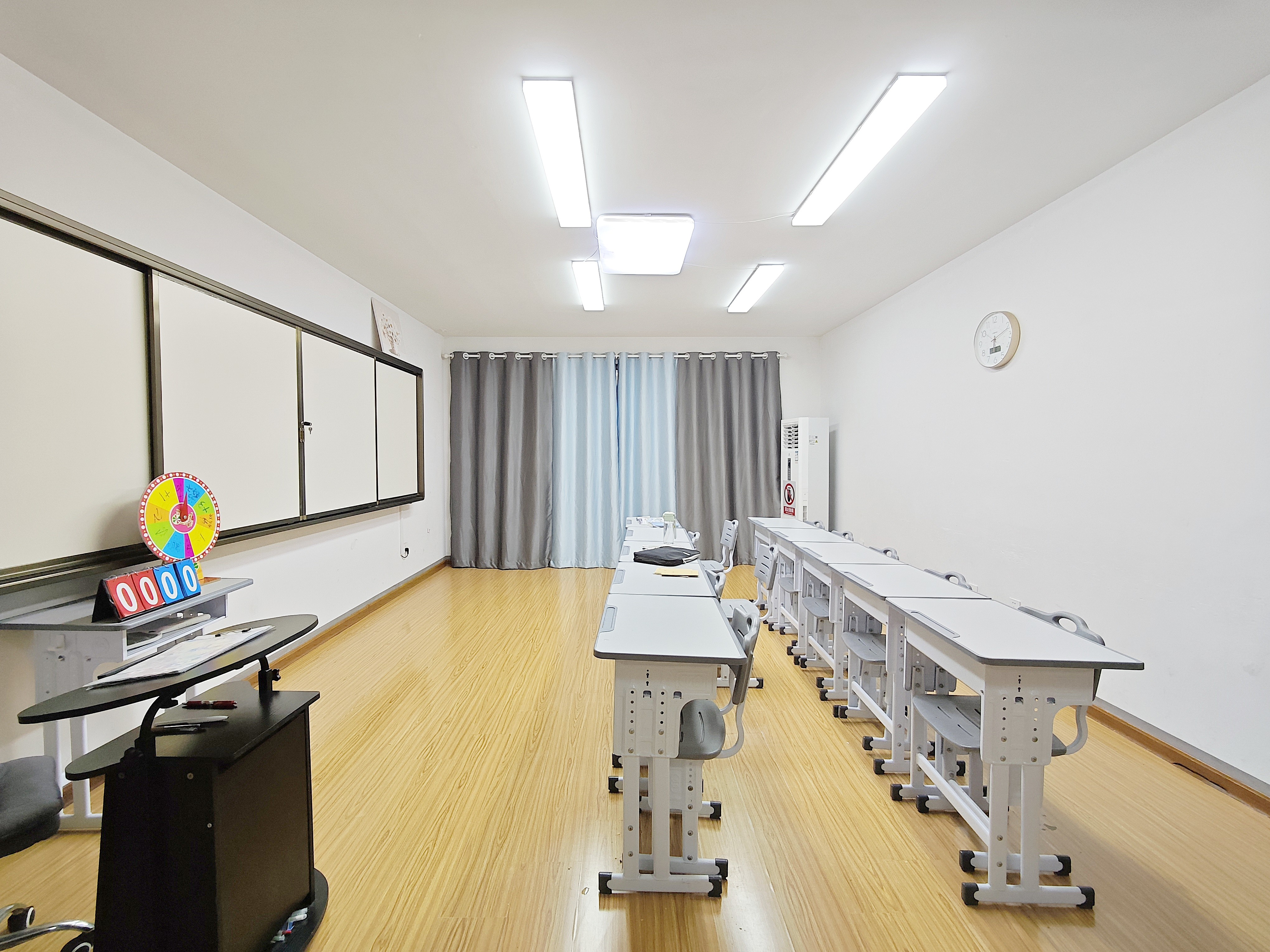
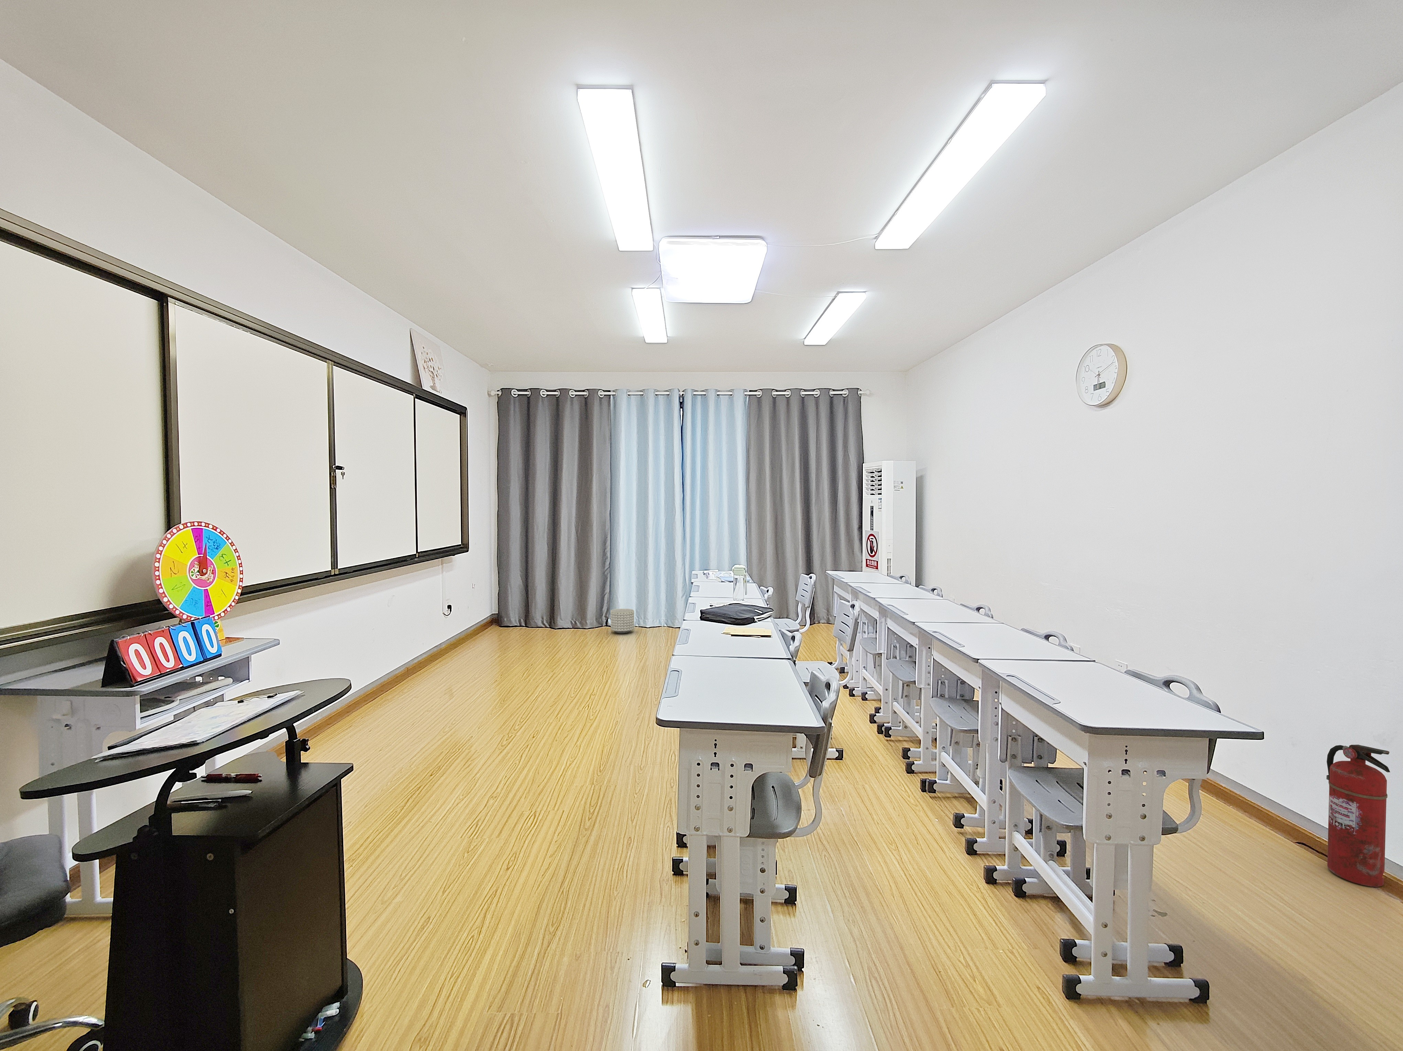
+ planter [611,608,634,634]
+ fire extinguisher [1326,744,1391,888]
